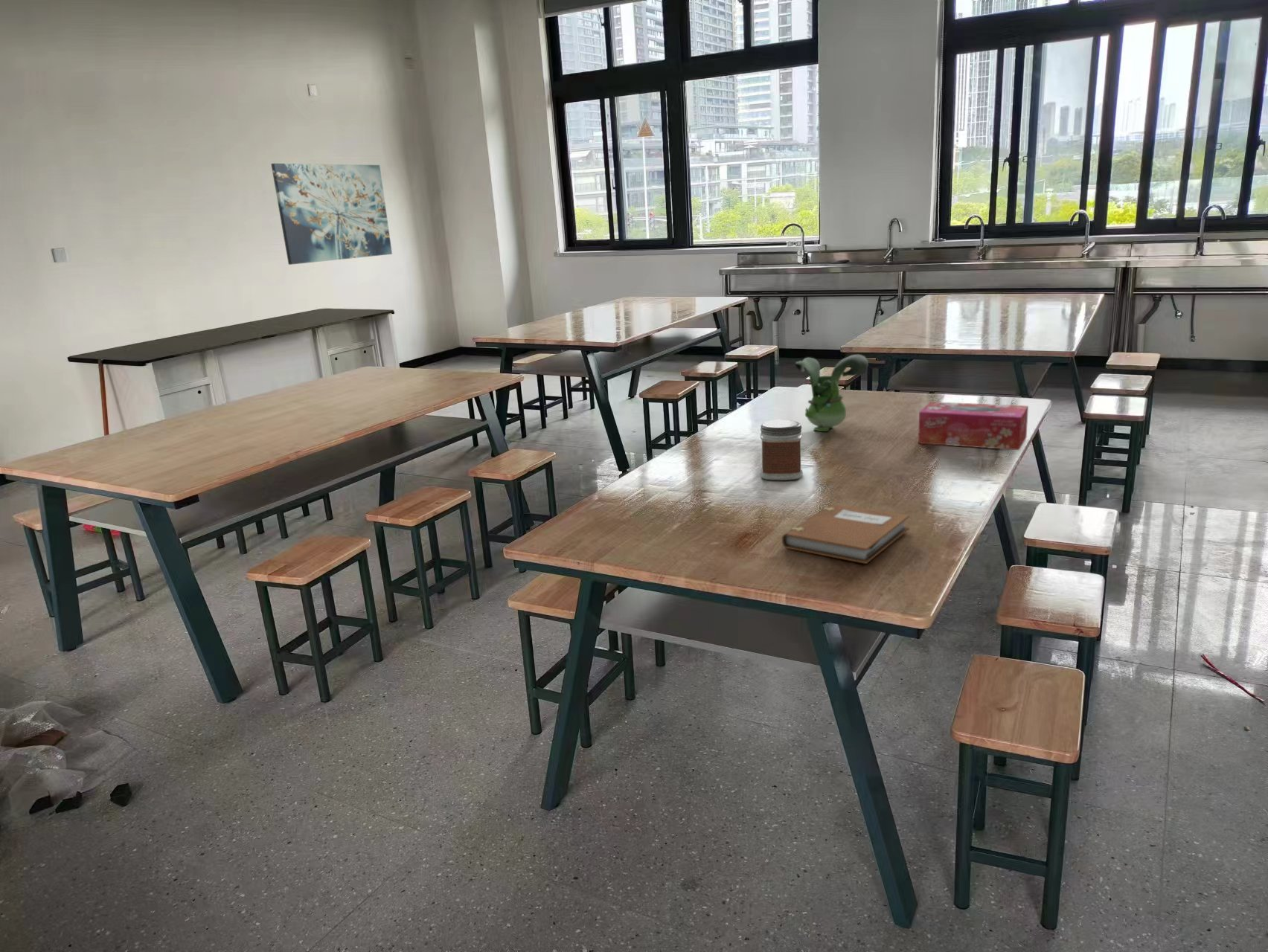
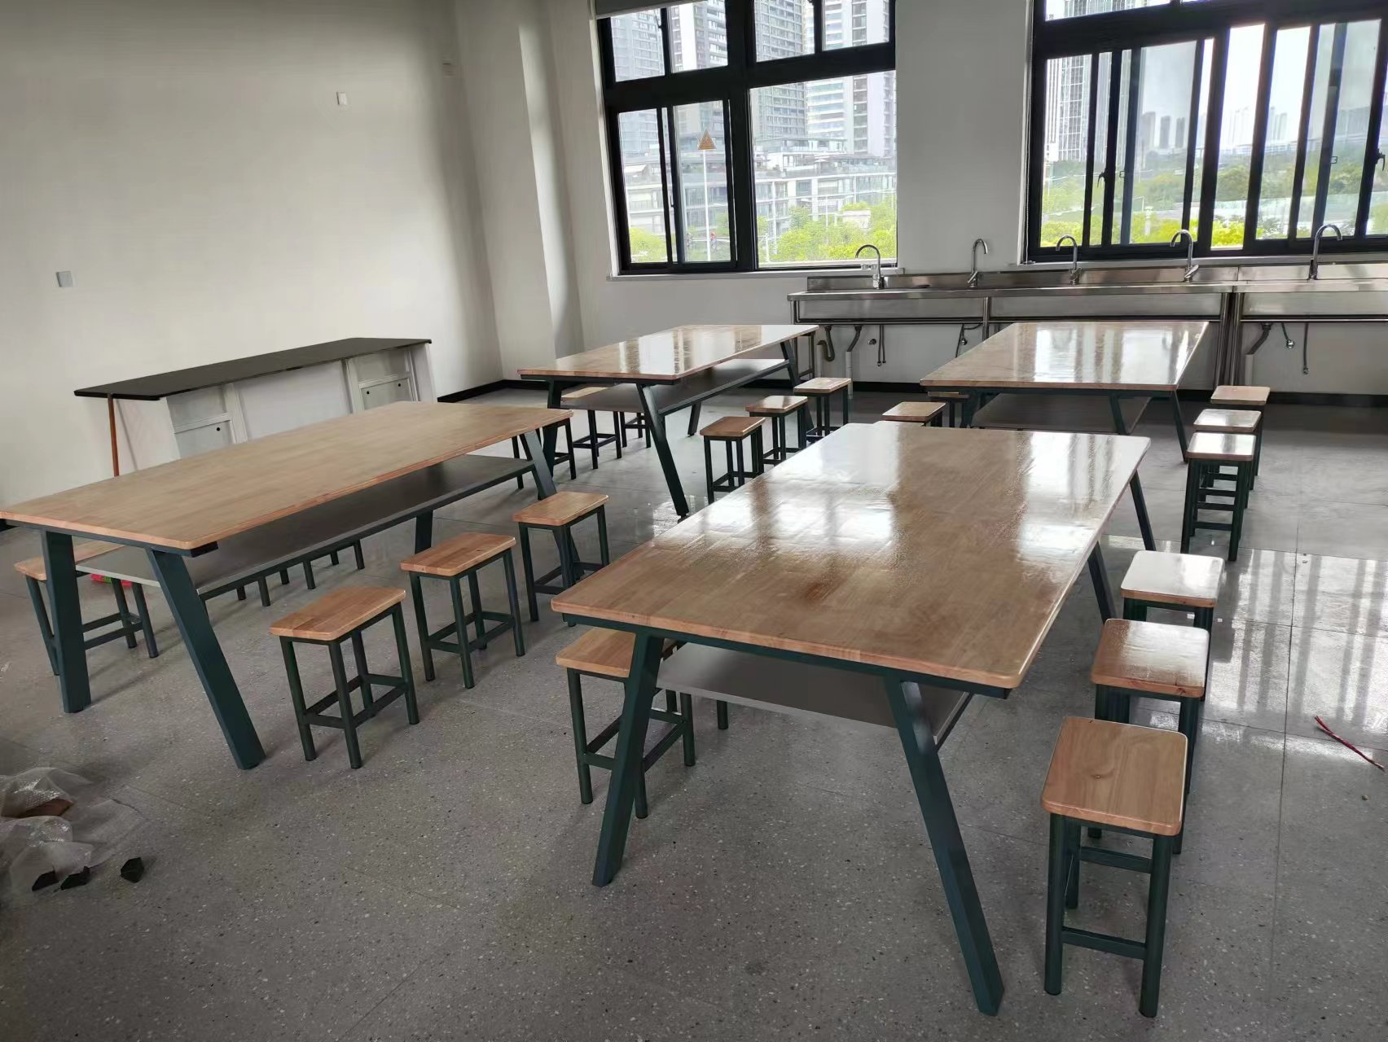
- toy figurine [794,354,869,432]
- tissue box [918,401,1029,451]
- jar [760,419,804,481]
- wall art [270,163,393,266]
- notebook [781,504,910,565]
